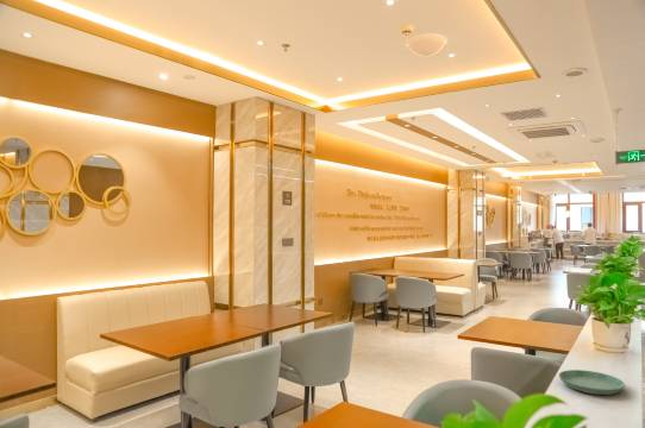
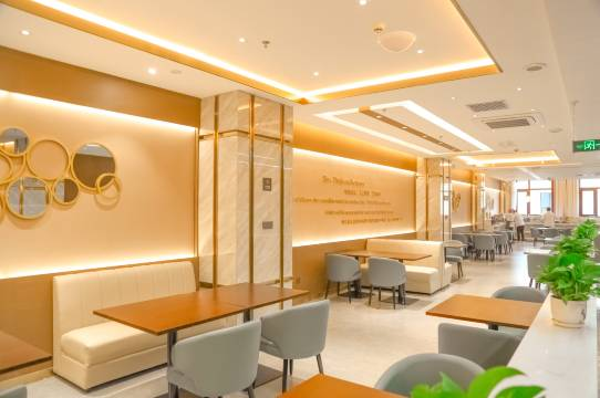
- saucer [558,369,626,396]
